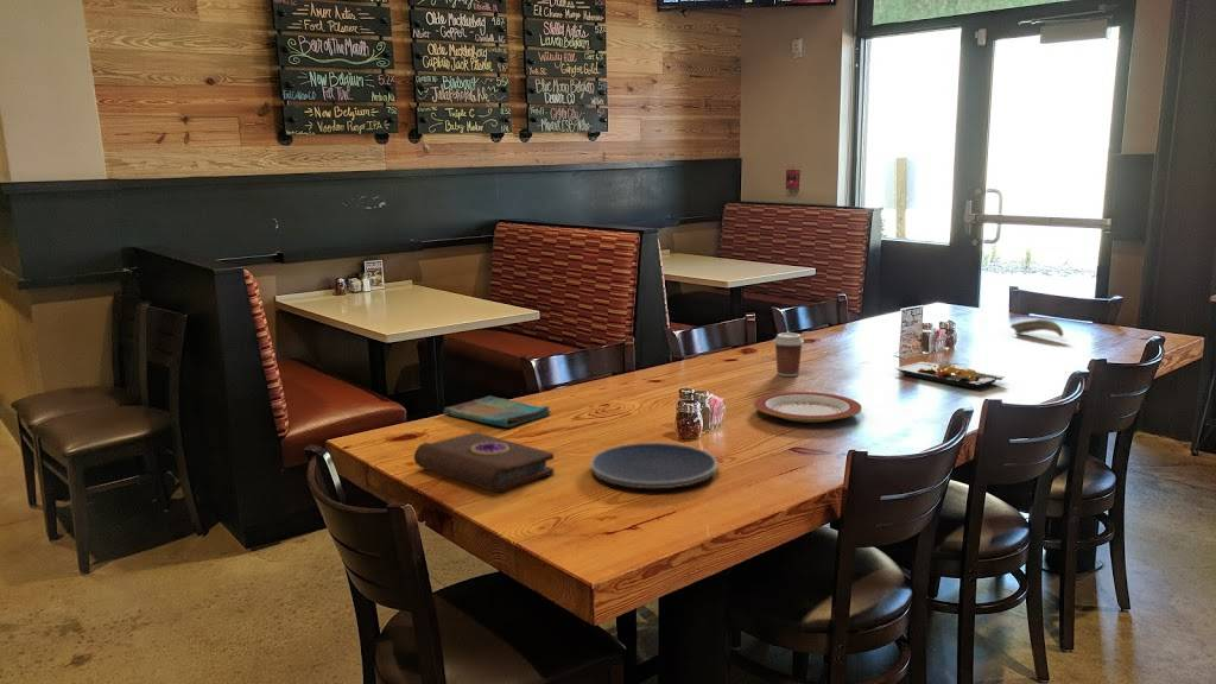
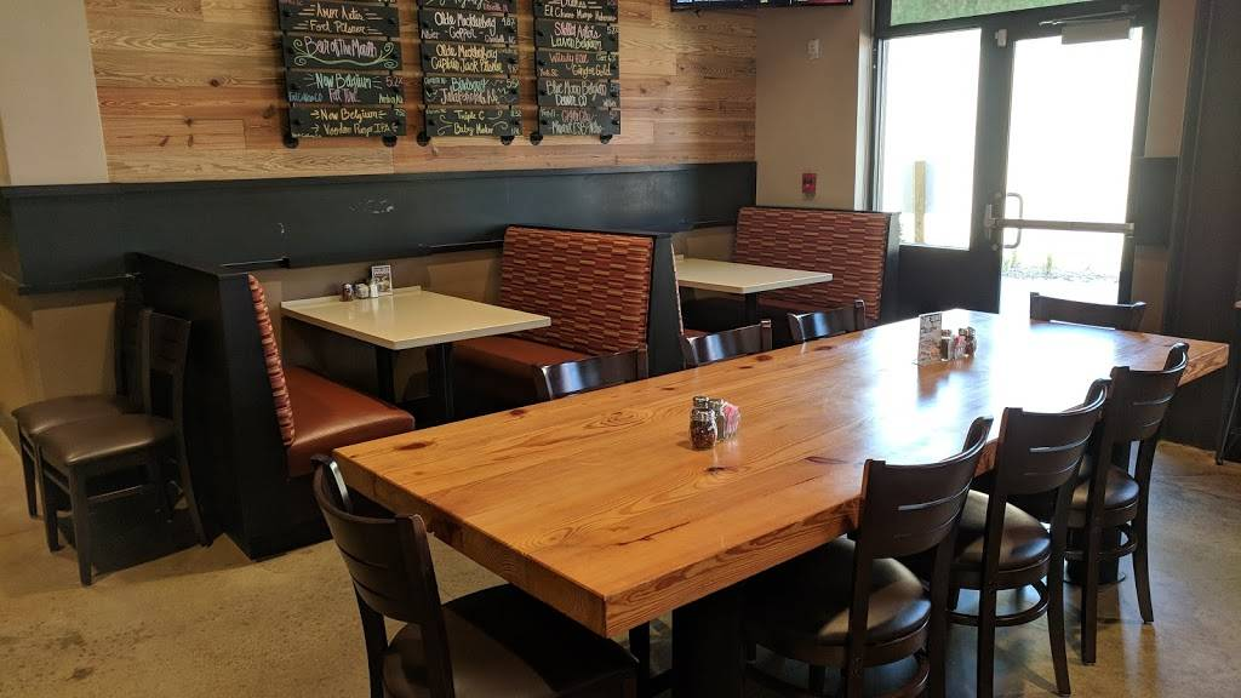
- coffee cup [772,331,805,378]
- plate [894,359,1006,390]
- dish towel [442,394,552,429]
- plate [589,442,718,489]
- plate [753,391,862,424]
- book [412,431,555,494]
- animal claw [1009,317,1064,338]
